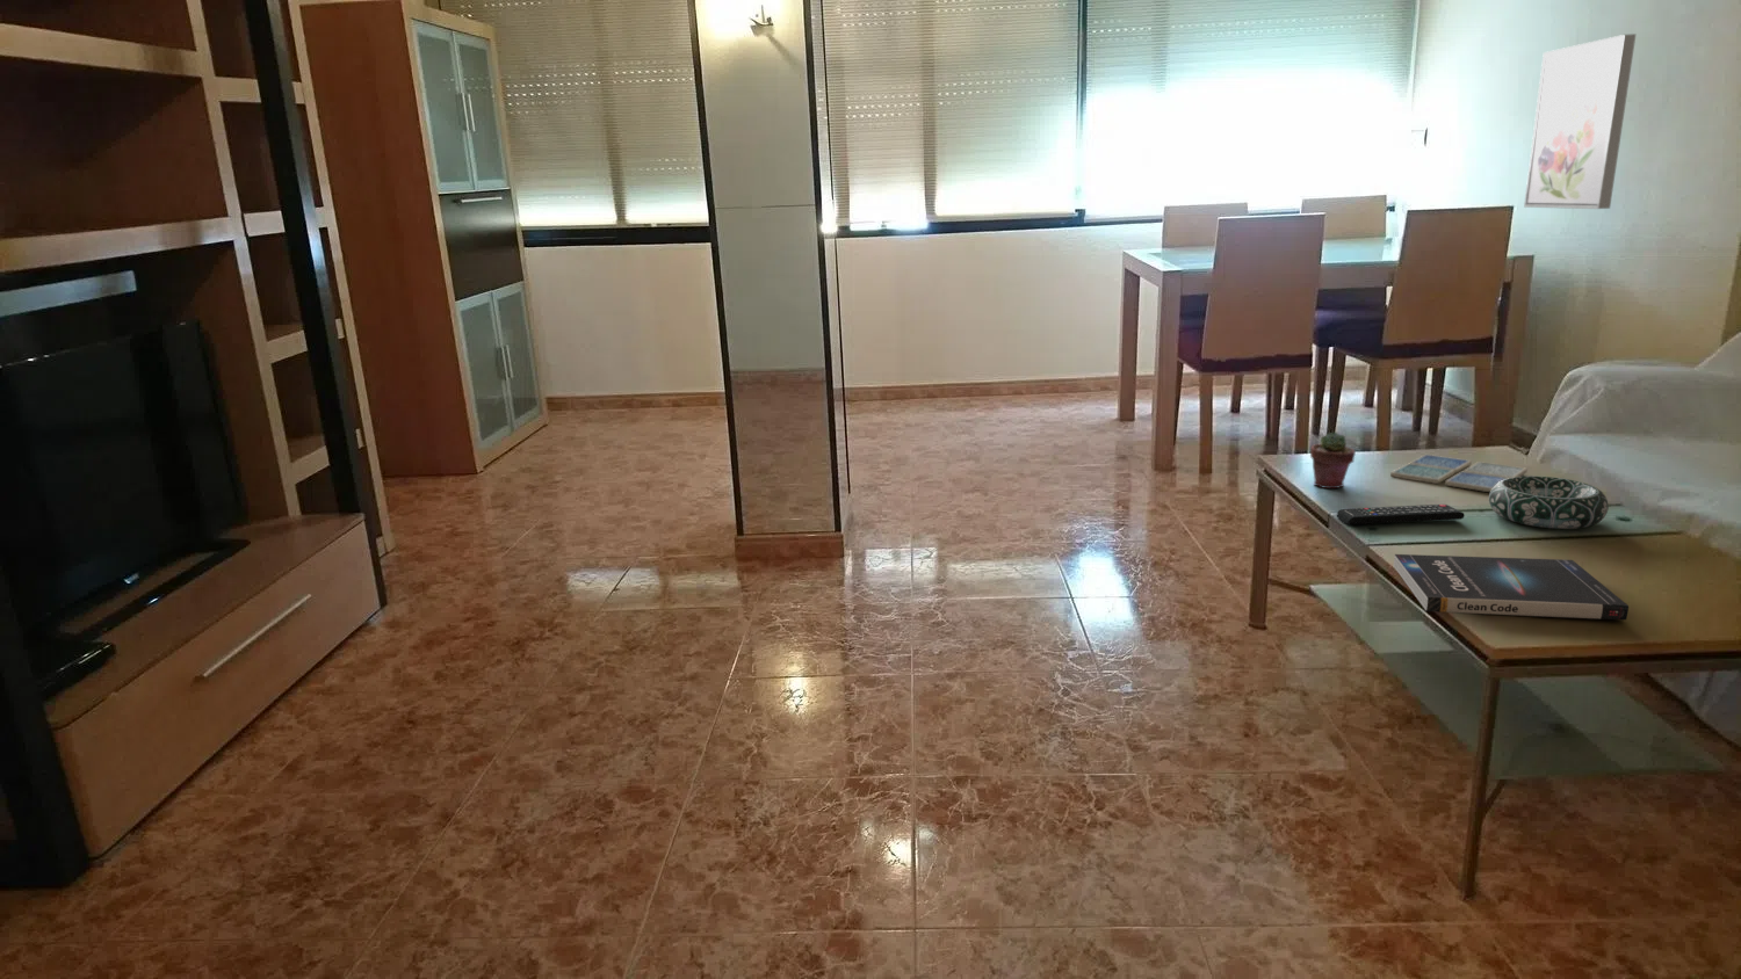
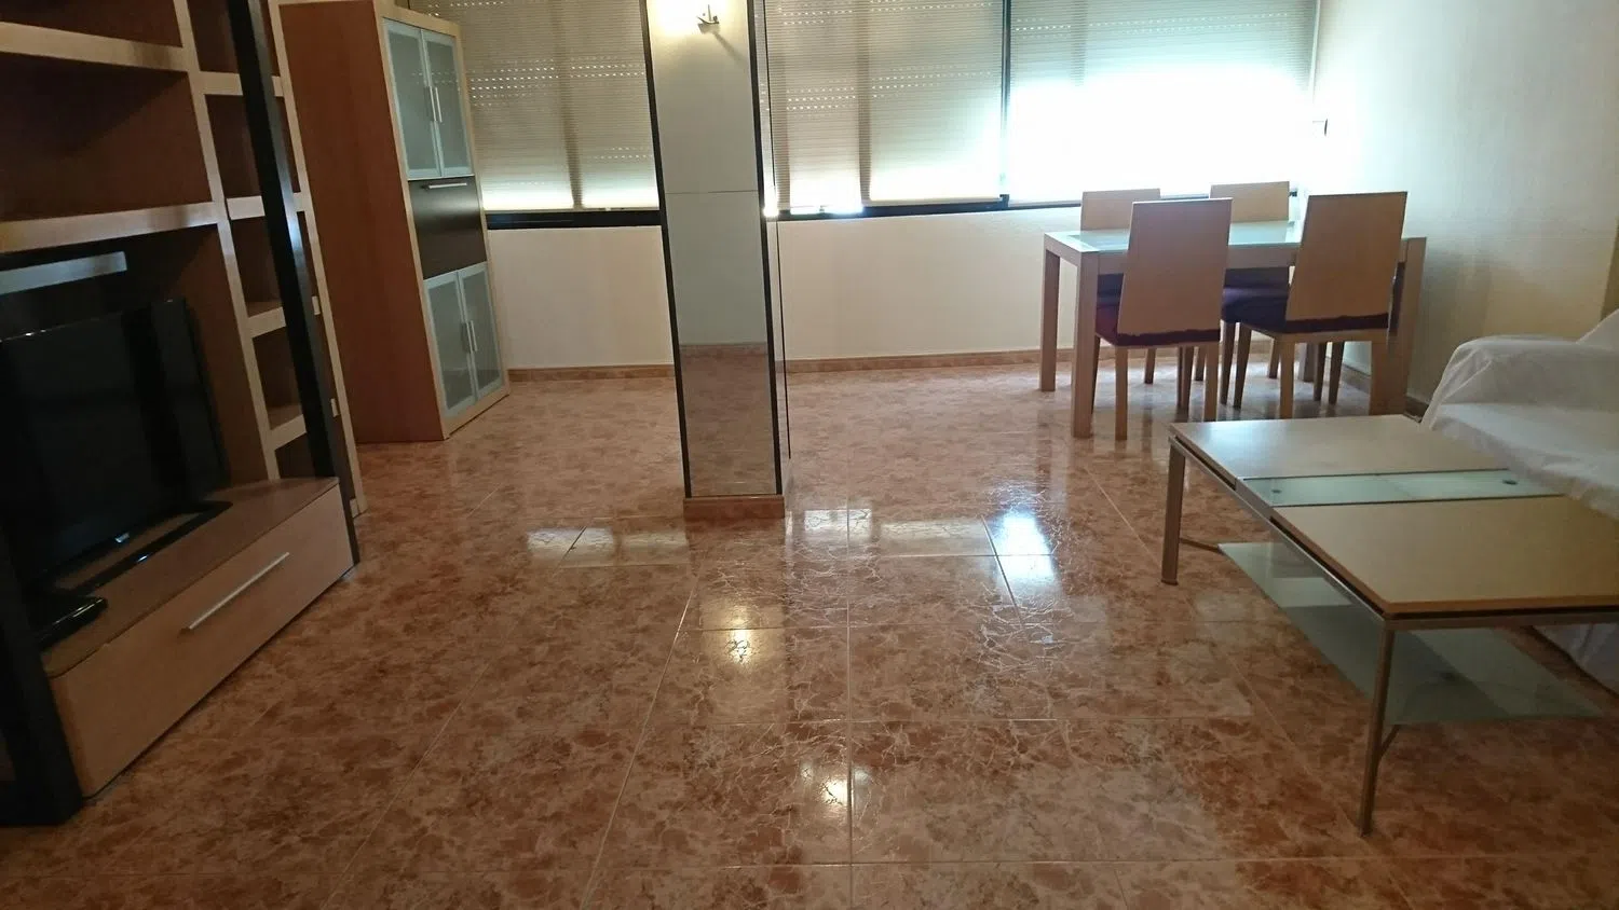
- wall art [1523,32,1637,210]
- decorative bowl [1488,476,1609,530]
- book [1393,553,1630,620]
- remote control [1336,503,1466,526]
- potted succulent [1309,432,1357,489]
- drink coaster [1389,453,1528,492]
